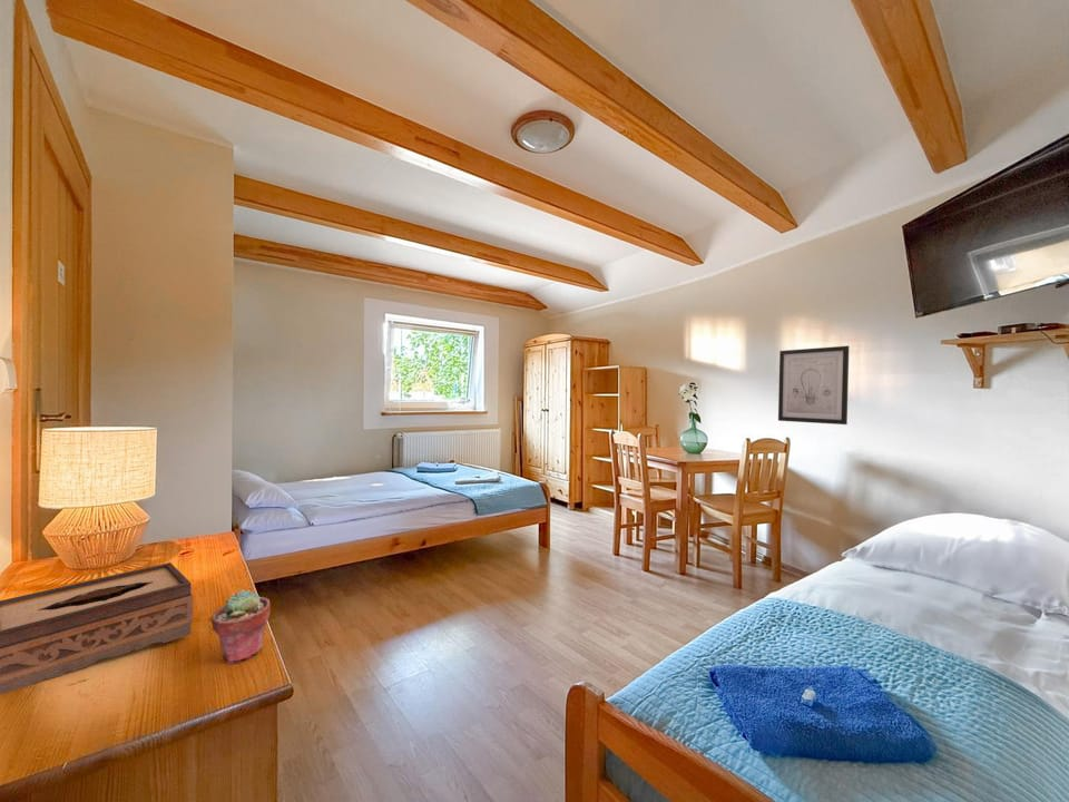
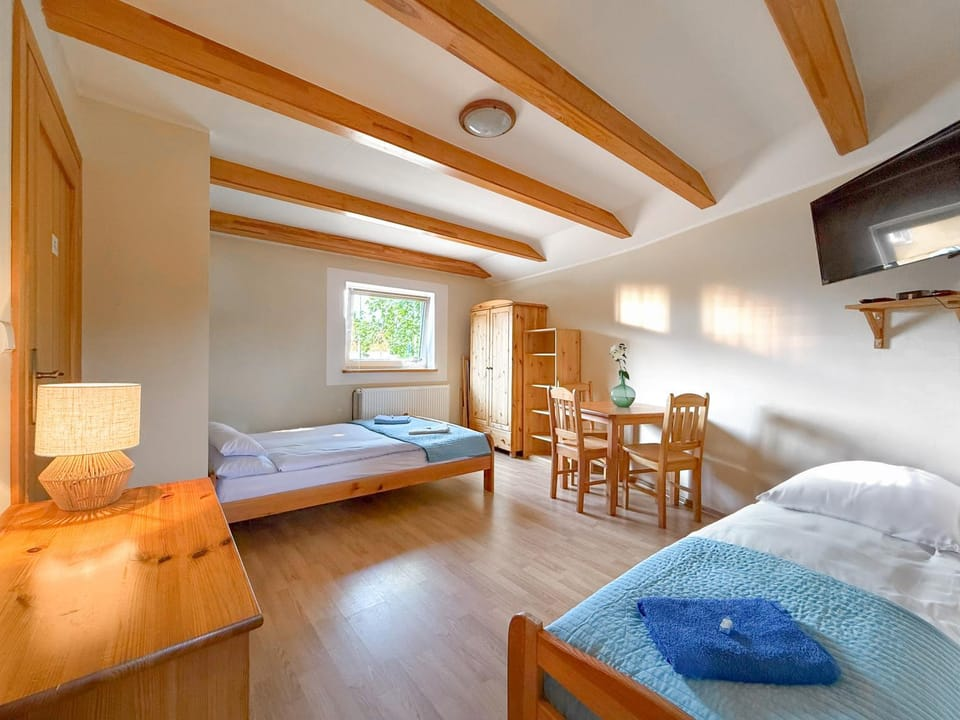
- wall art [777,345,850,426]
- potted succulent [210,588,272,665]
- tissue box [0,561,194,695]
